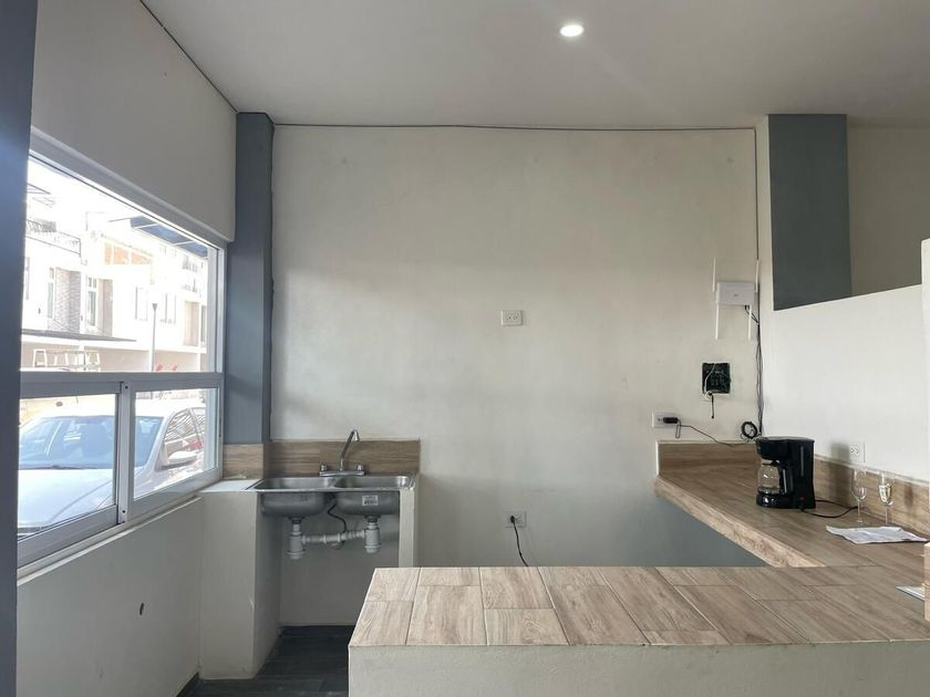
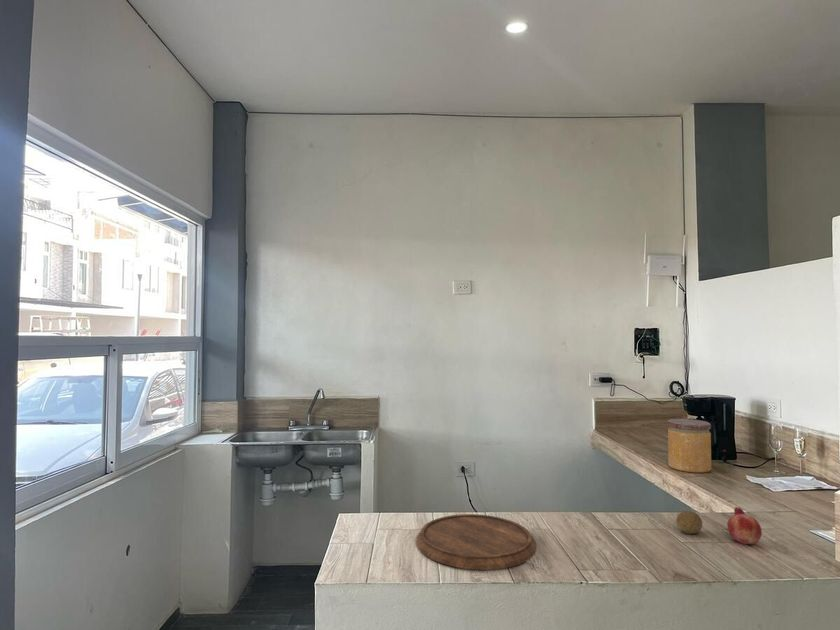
+ jar [667,418,712,474]
+ fruit [726,506,763,546]
+ fruit [675,510,703,535]
+ cutting board [415,513,537,571]
